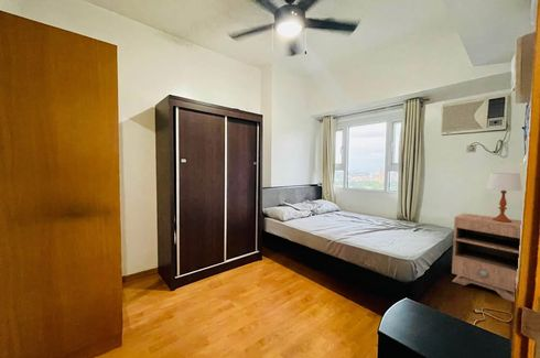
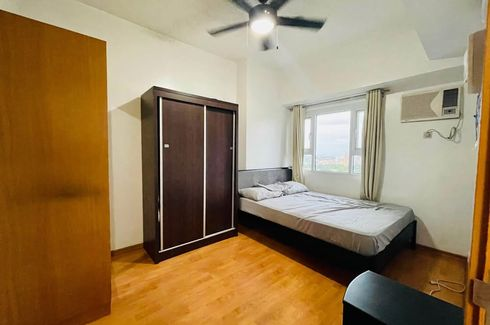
- nightstand [451,213,522,303]
- table lamp [486,172,523,223]
